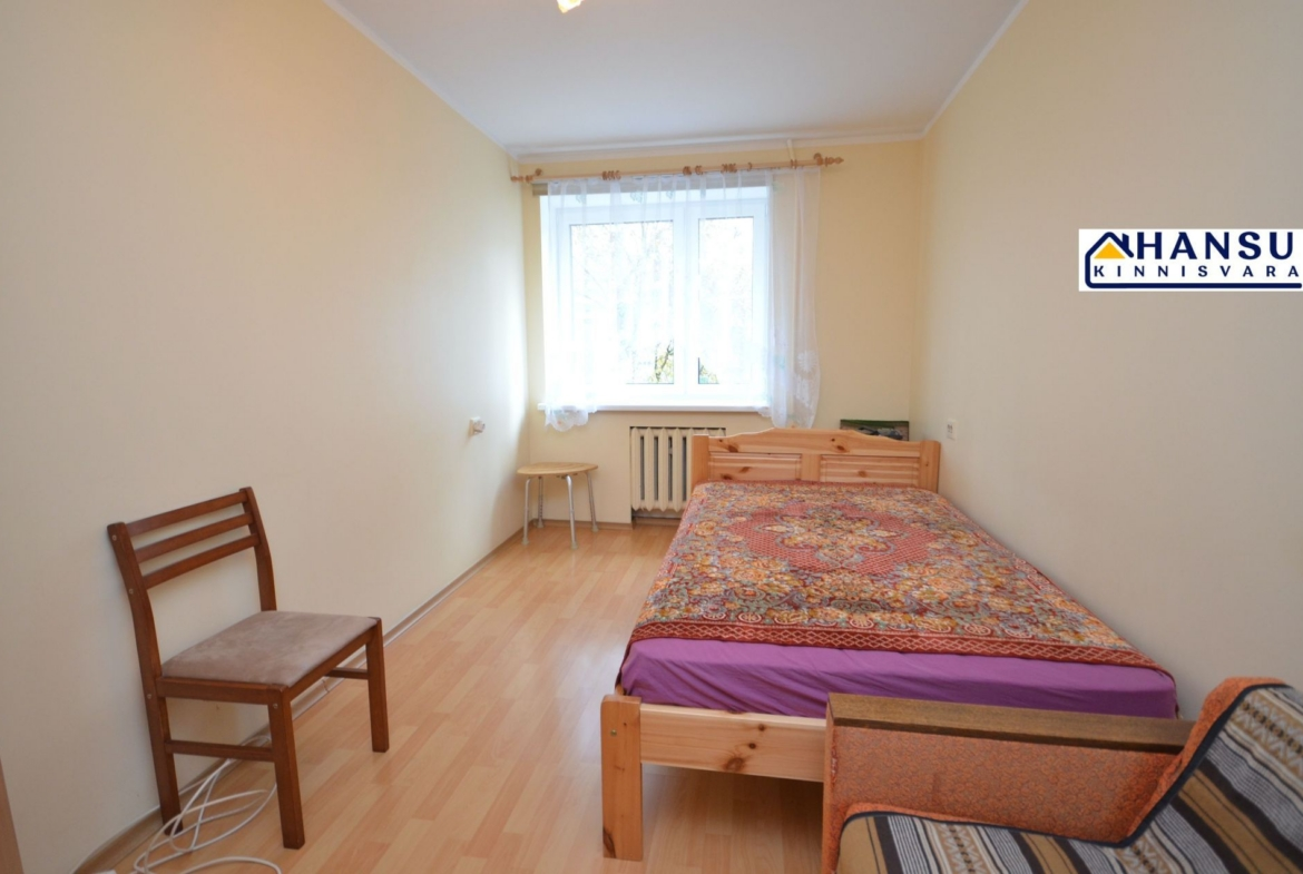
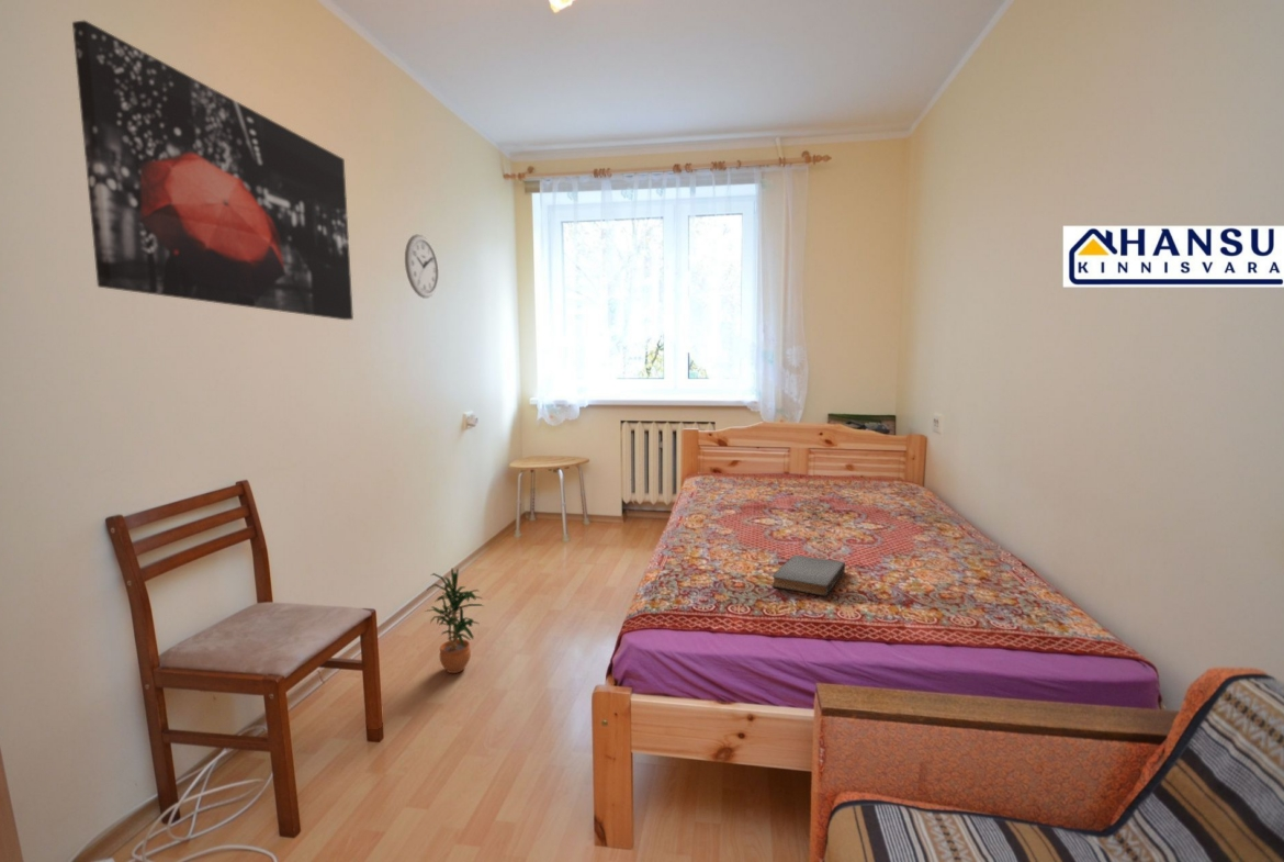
+ wall art [71,20,354,321]
+ potted plant [425,568,485,674]
+ book [771,553,846,597]
+ wall clock [404,234,440,299]
